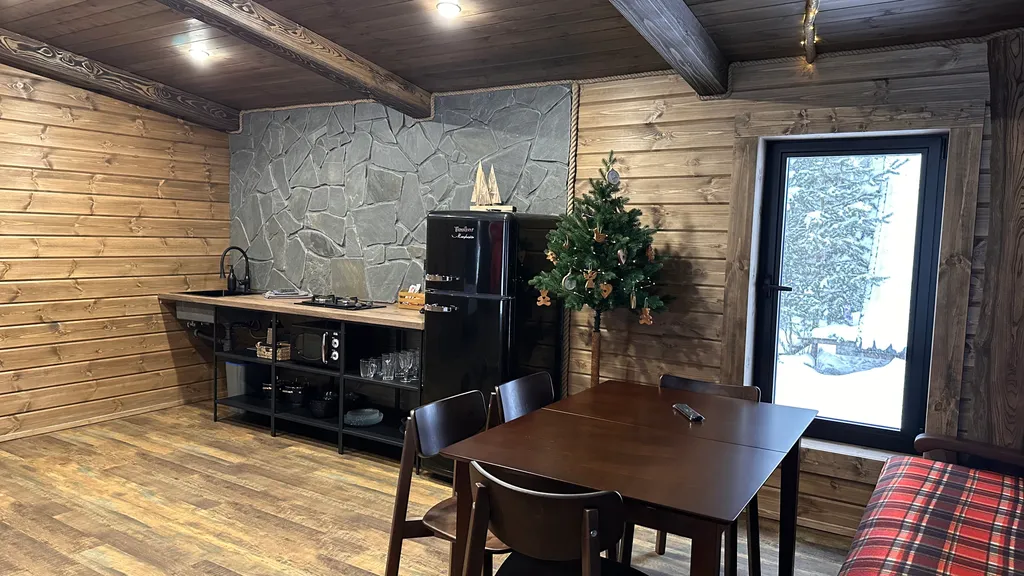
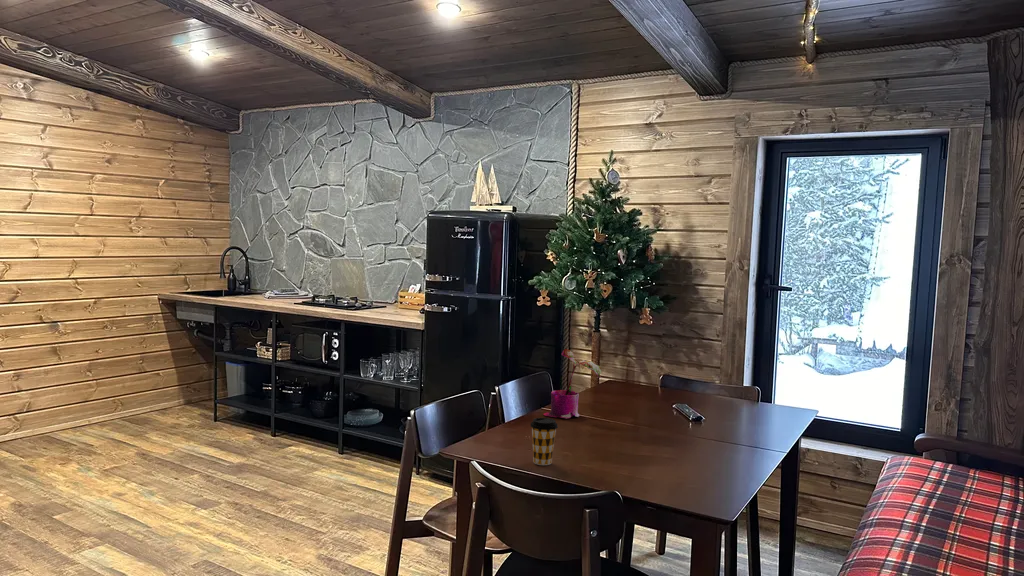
+ coffee cup [529,417,559,466]
+ potted plant [543,348,602,419]
